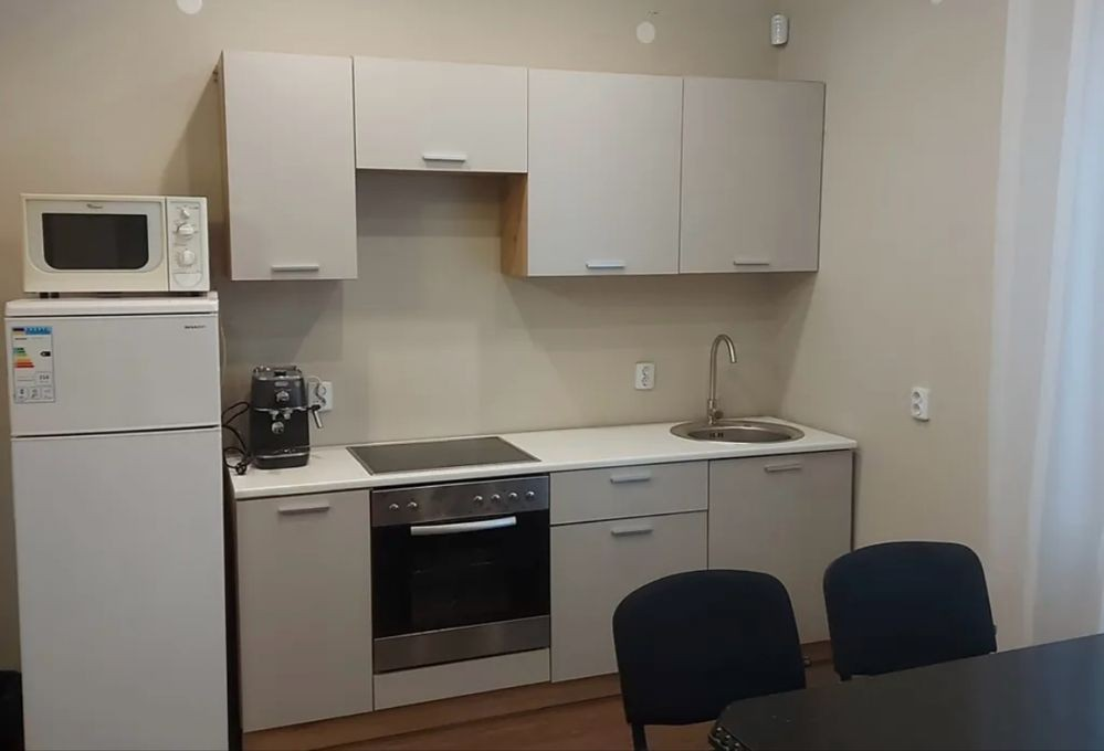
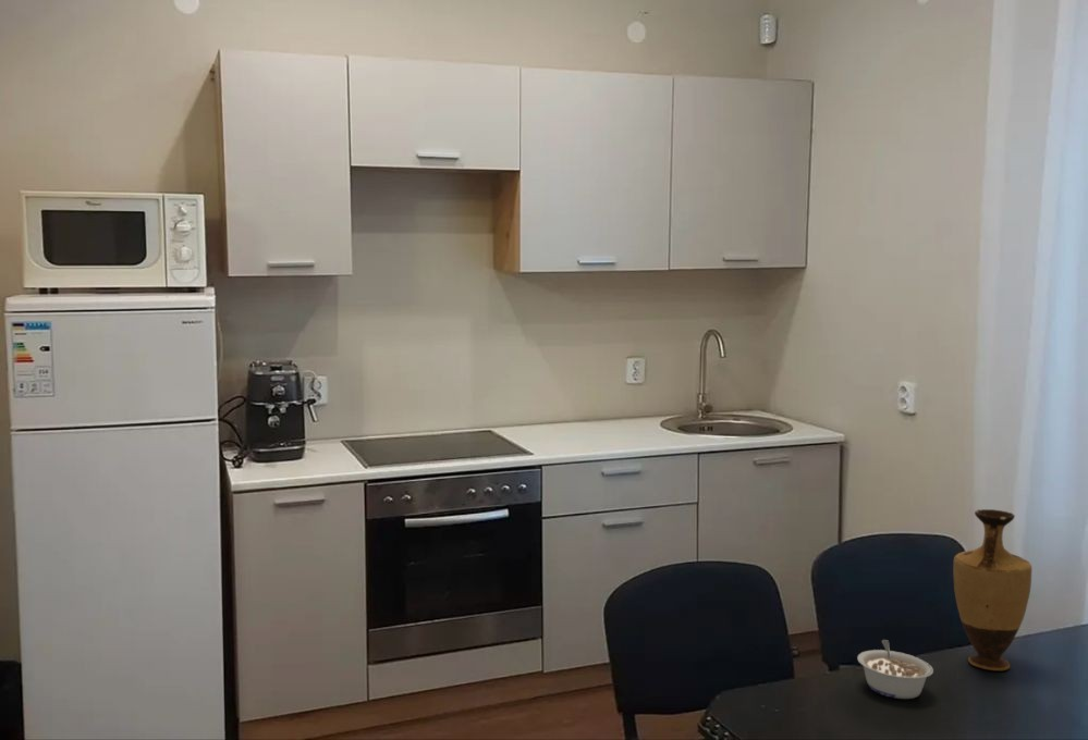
+ vase [952,508,1032,671]
+ legume [856,639,934,700]
